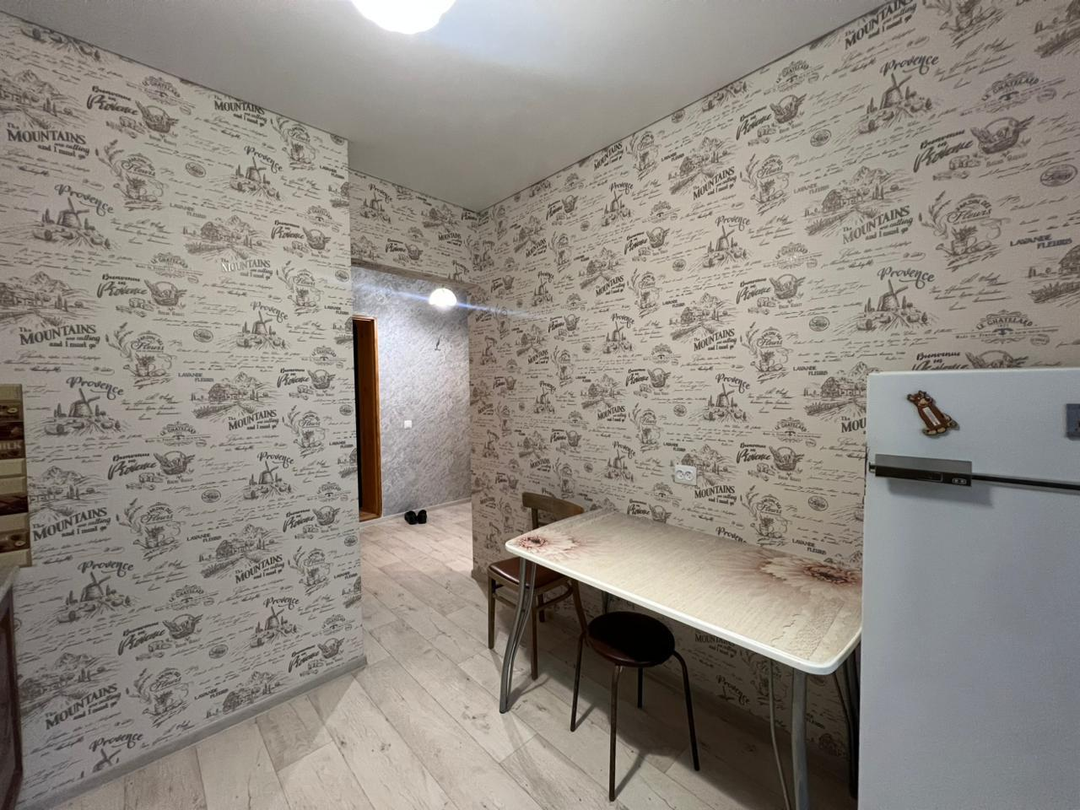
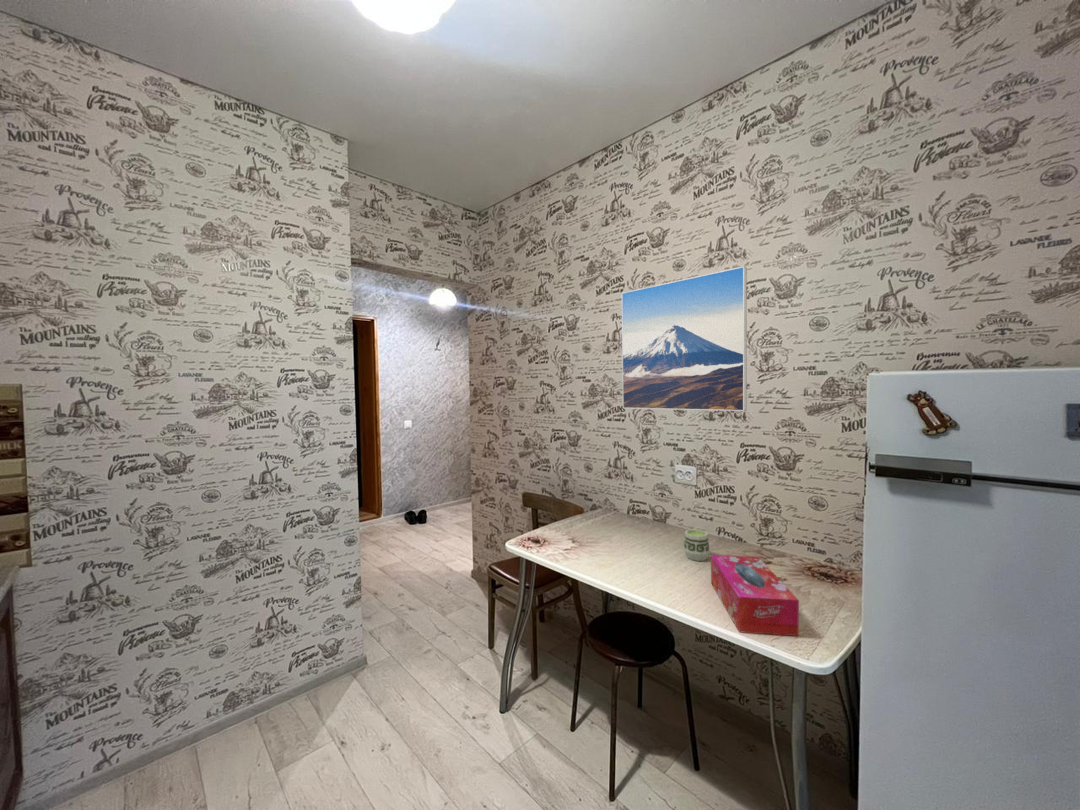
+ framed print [621,265,748,412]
+ tissue box [710,554,800,637]
+ cup [682,528,711,562]
